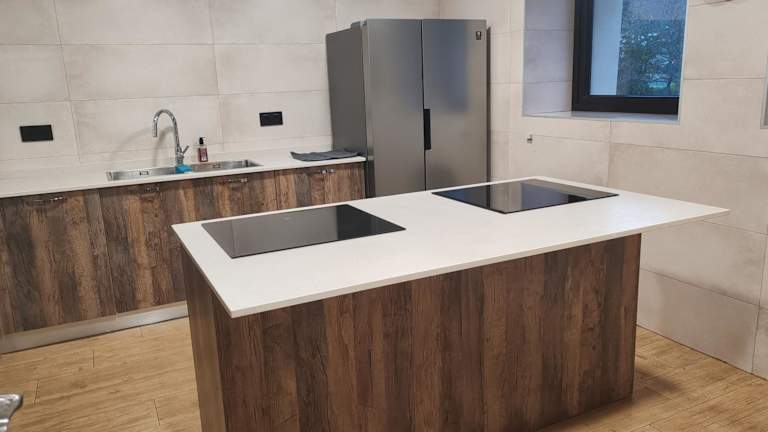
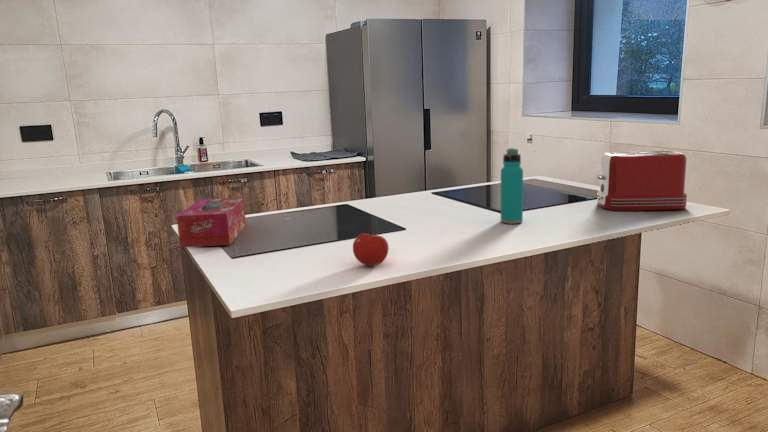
+ tissue box [176,196,247,248]
+ toaster [596,150,688,212]
+ water bottle [500,147,524,225]
+ fruit [352,228,390,267]
